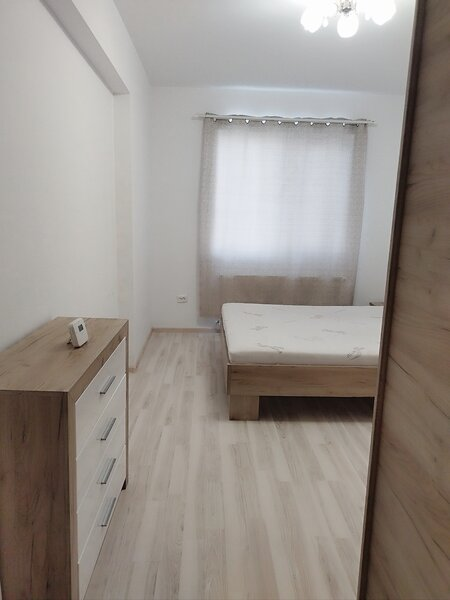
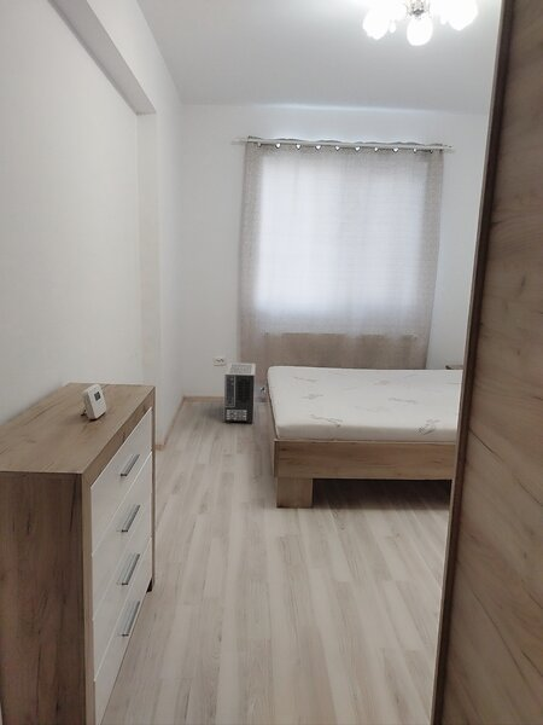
+ air purifier [223,361,257,424]
